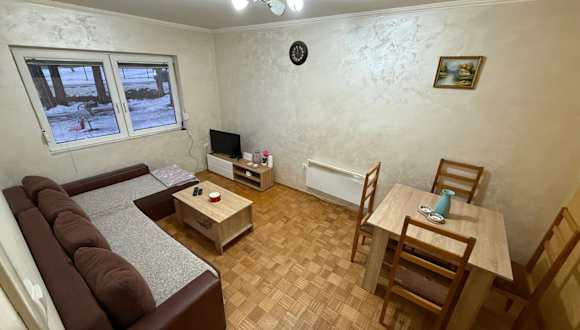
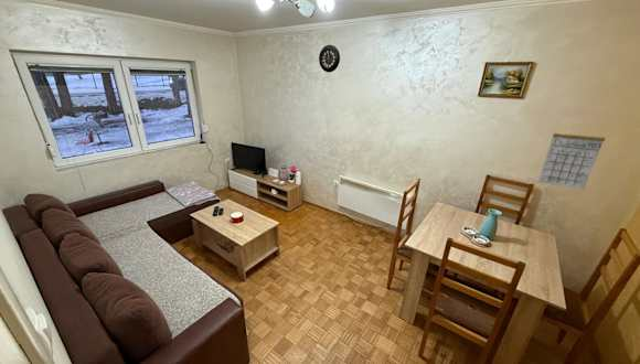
+ calendar [537,121,607,191]
